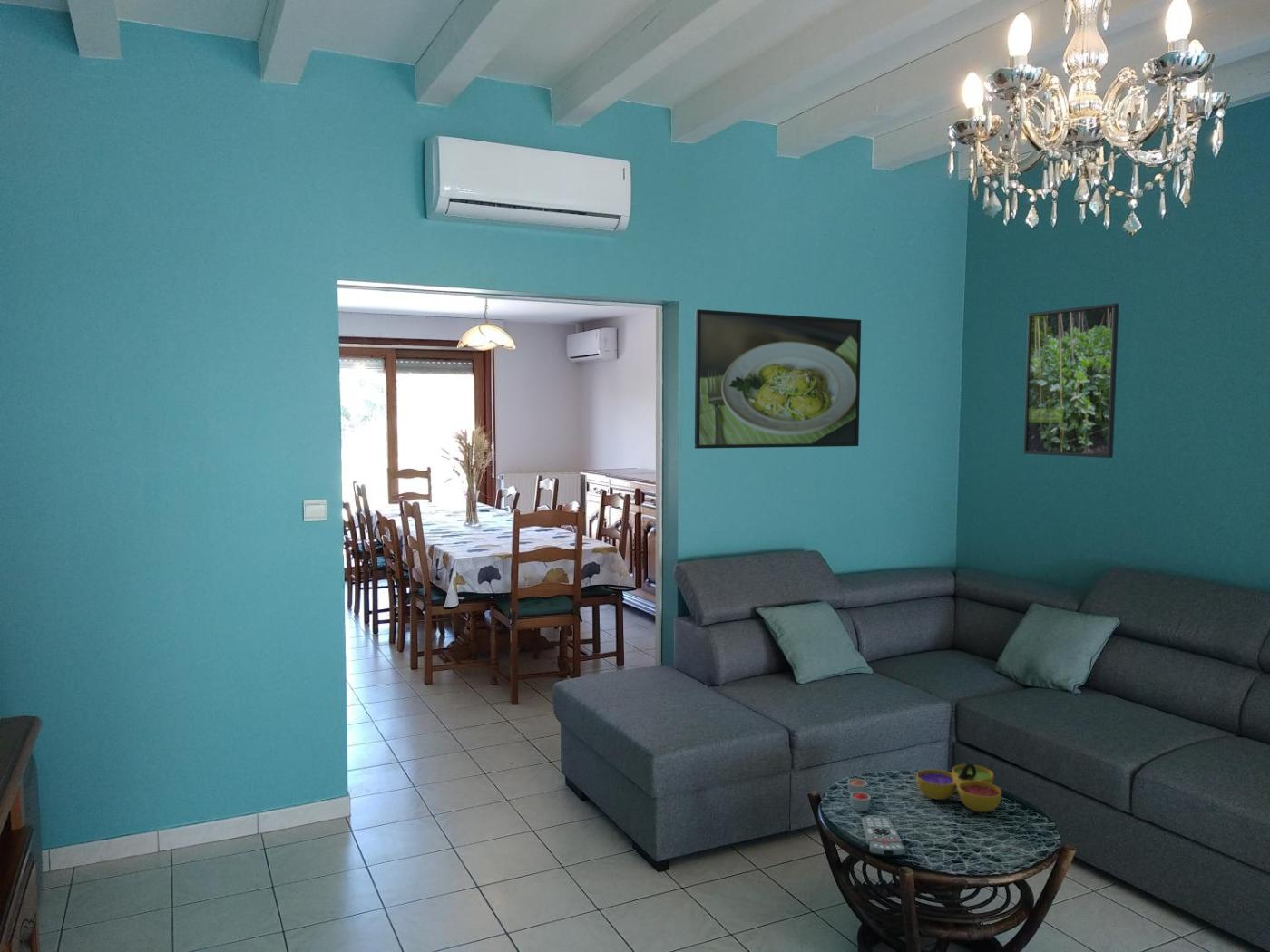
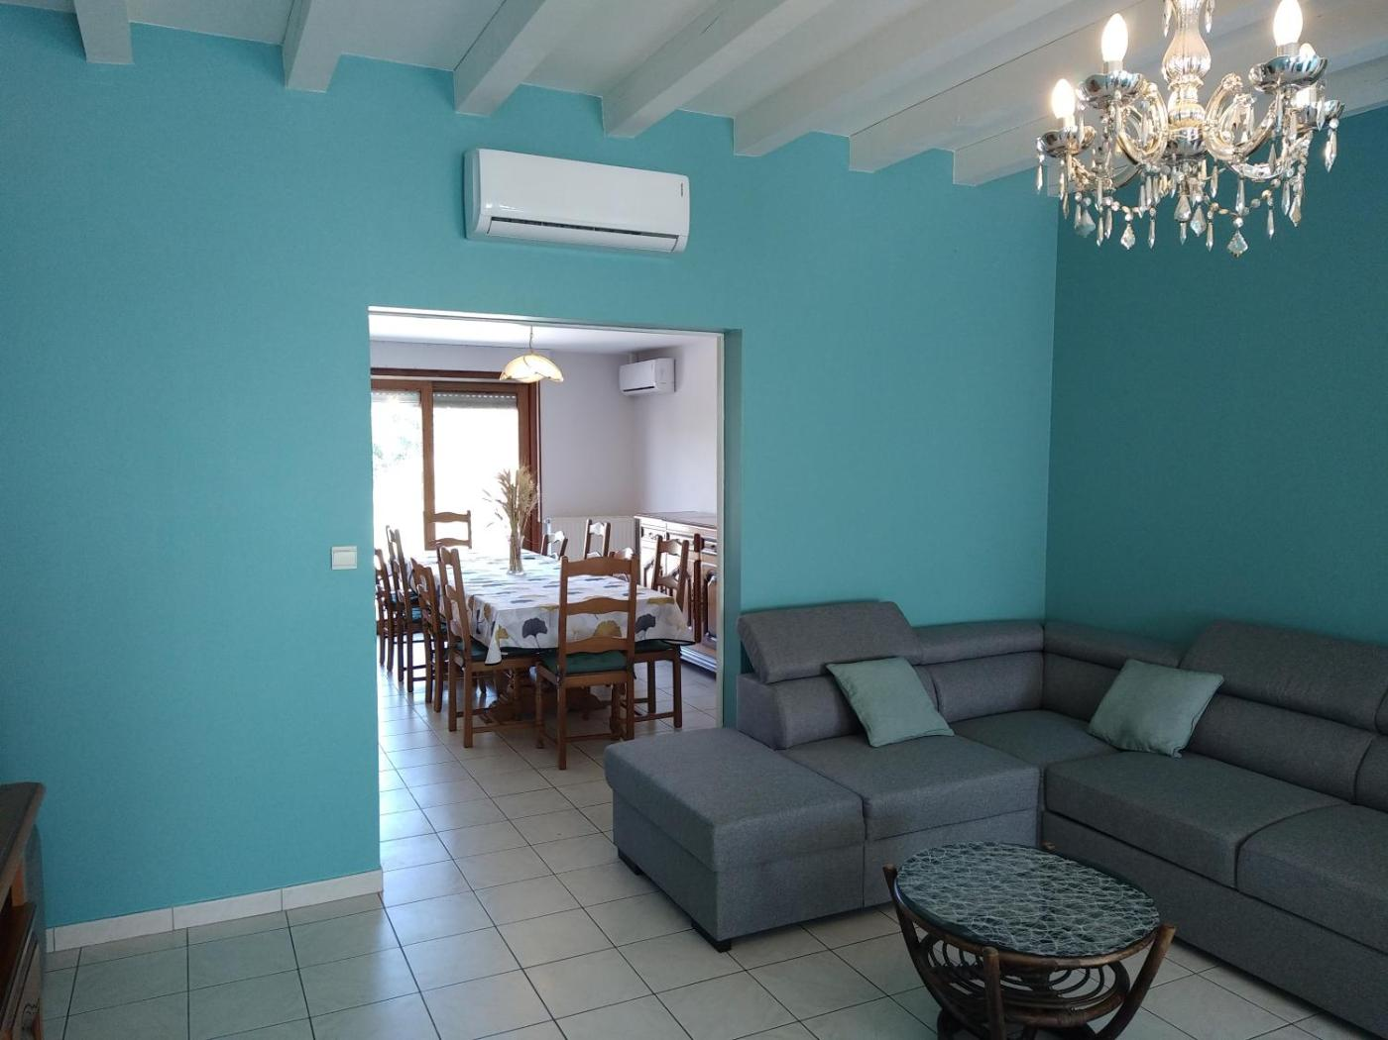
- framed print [694,308,862,450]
- candle [846,778,872,811]
- decorative bowl [915,763,1002,813]
- remote control [861,814,906,858]
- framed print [1022,302,1119,459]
